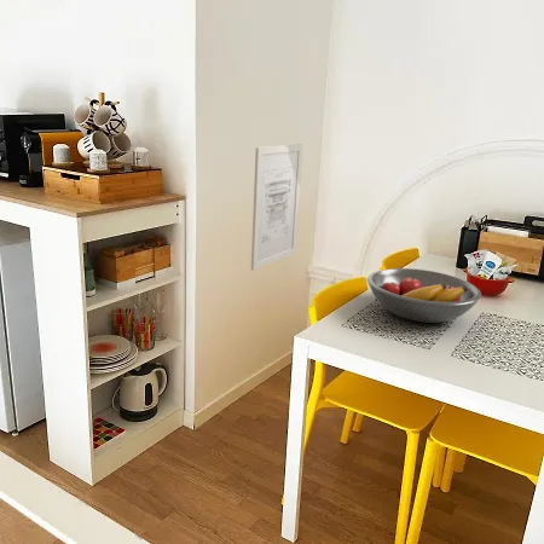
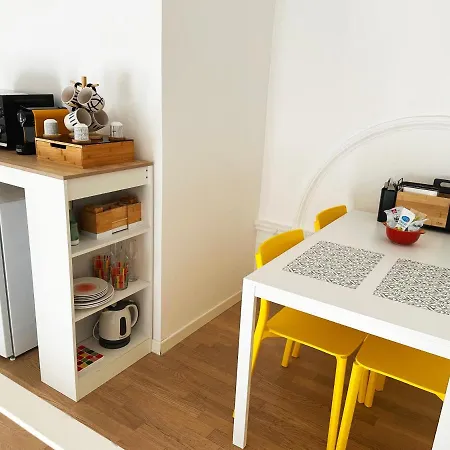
- fruit bowl [366,267,482,324]
- wall art [250,143,303,272]
